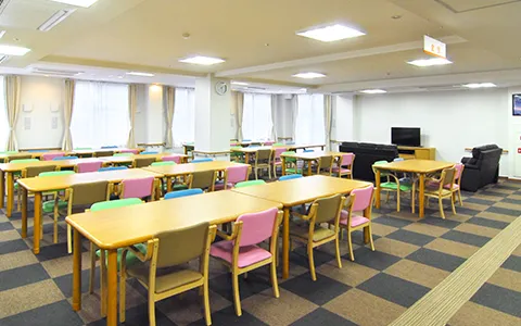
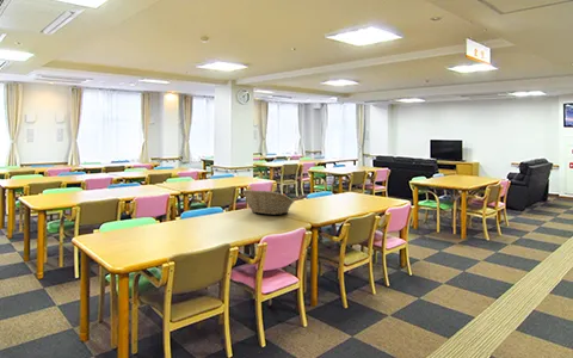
+ fruit basket [241,189,295,216]
